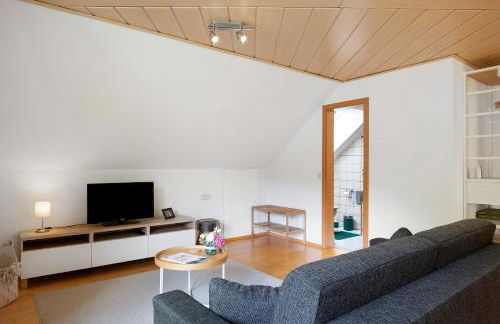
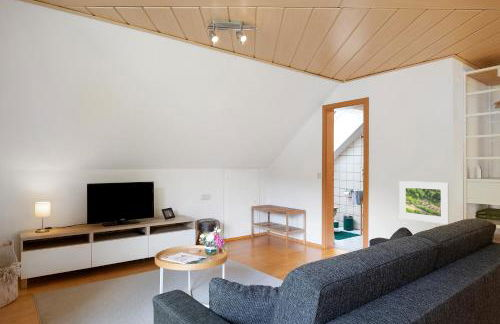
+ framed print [398,180,450,225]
